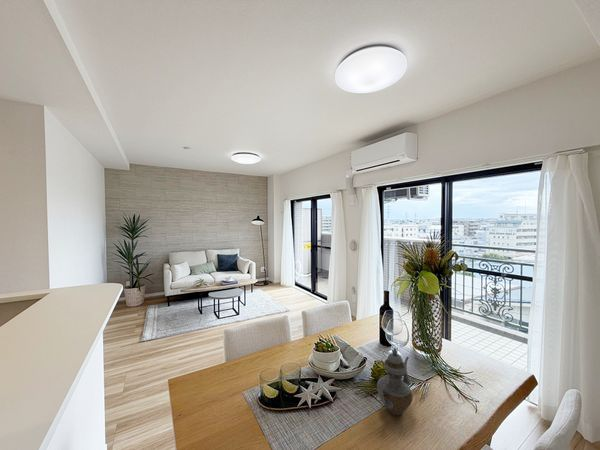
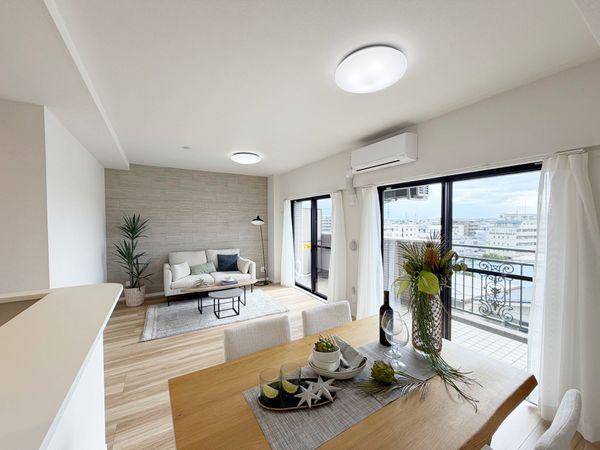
- teapot [376,346,414,417]
